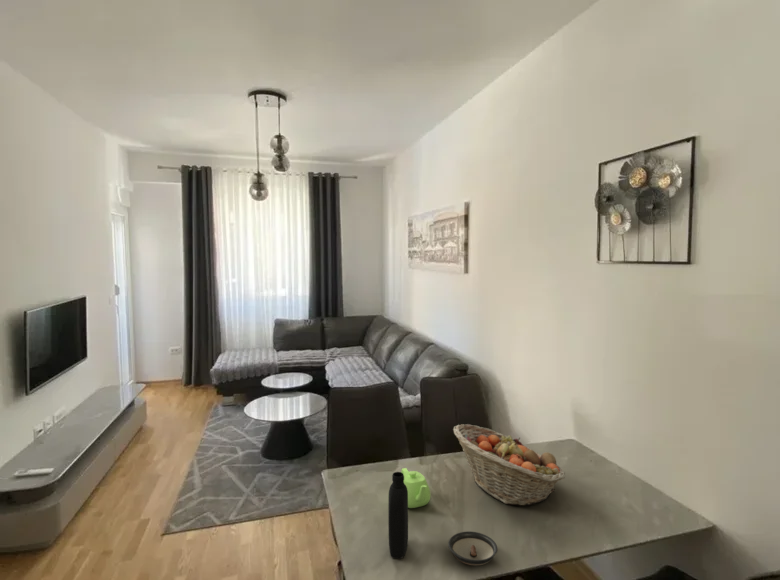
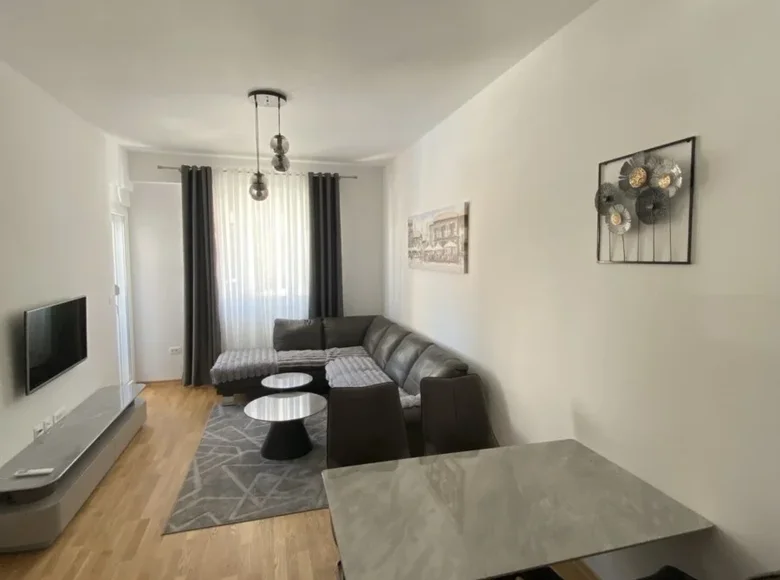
- bottle [387,471,409,559]
- fruit basket [452,423,566,507]
- teapot [401,467,431,509]
- saucer [447,530,499,566]
